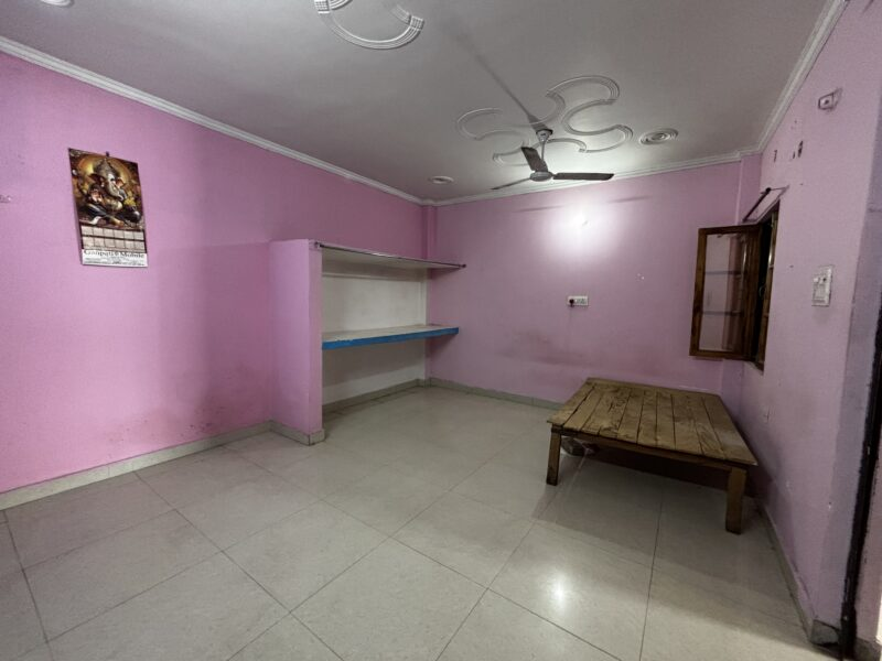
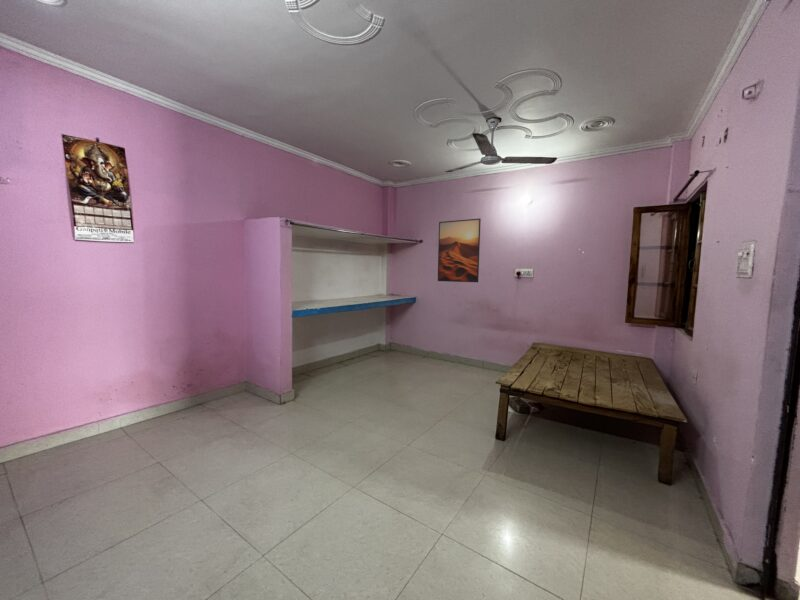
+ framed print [437,217,482,283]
